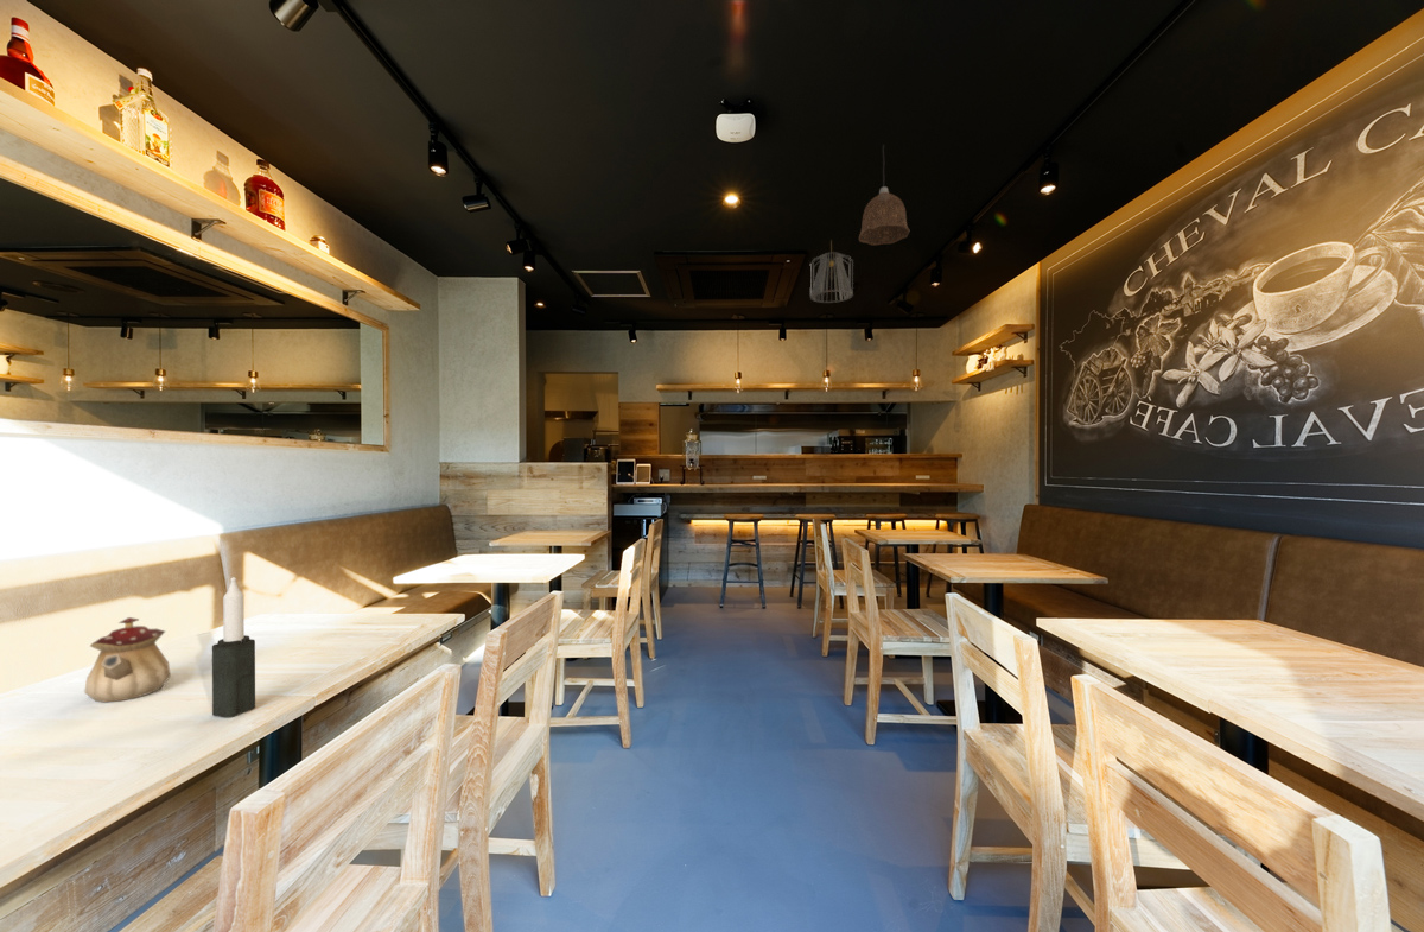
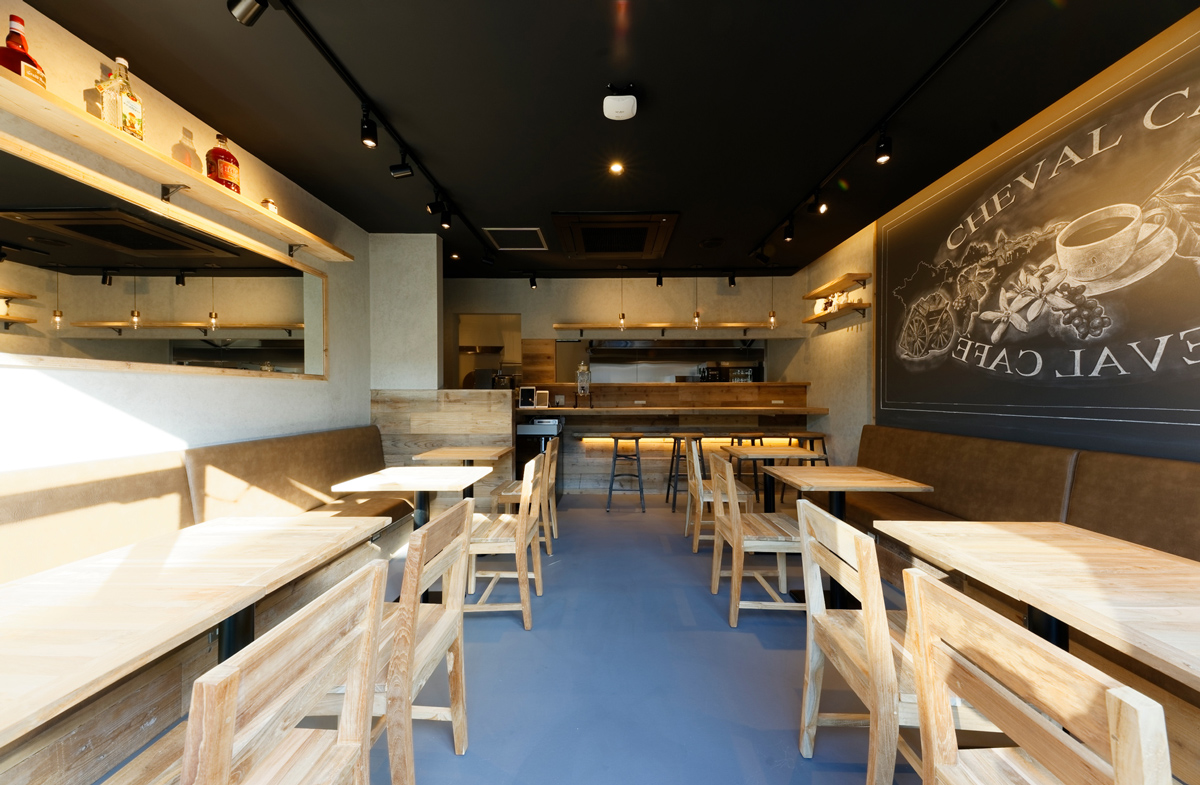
- pendant lamp [858,144,910,246]
- teapot [83,616,172,703]
- pendant light [809,239,854,304]
- candle [211,576,256,718]
